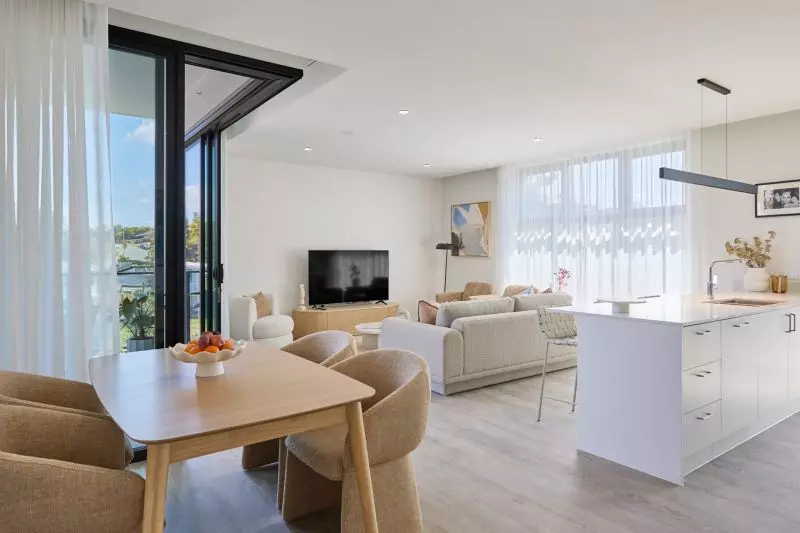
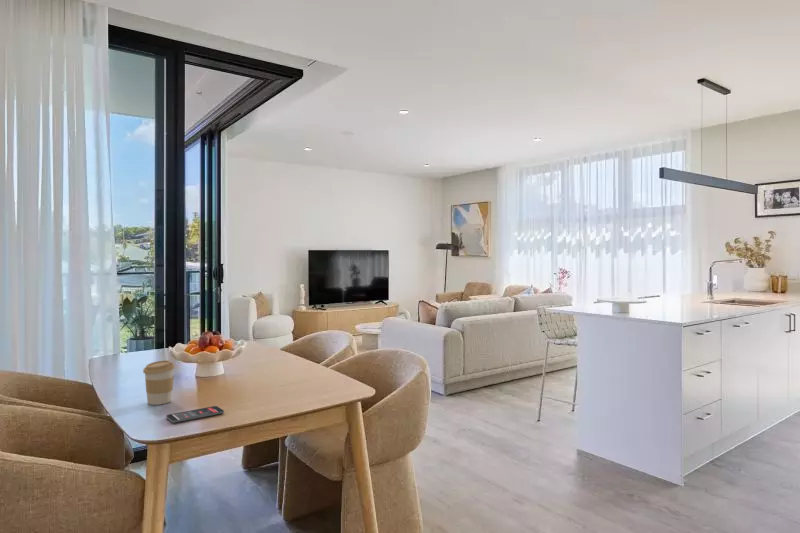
+ smartphone [165,405,225,424]
+ coffee cup [142,359,176,406]
